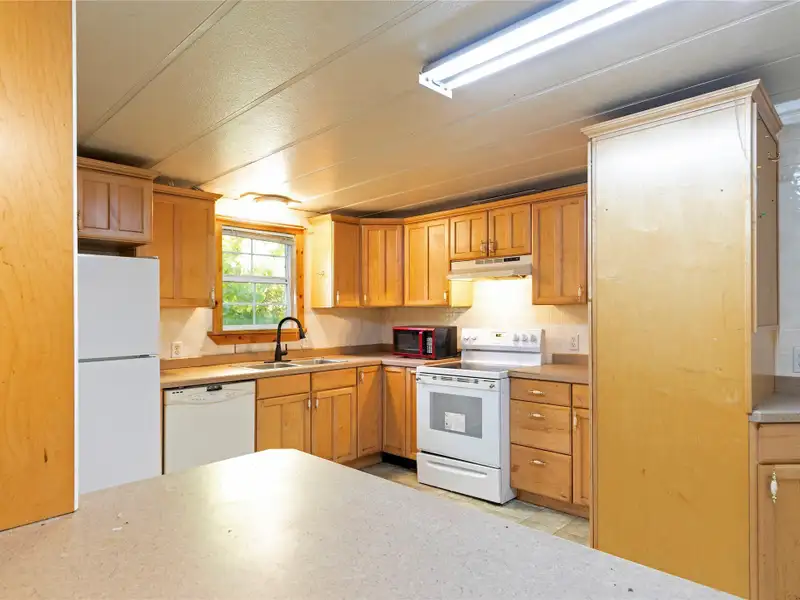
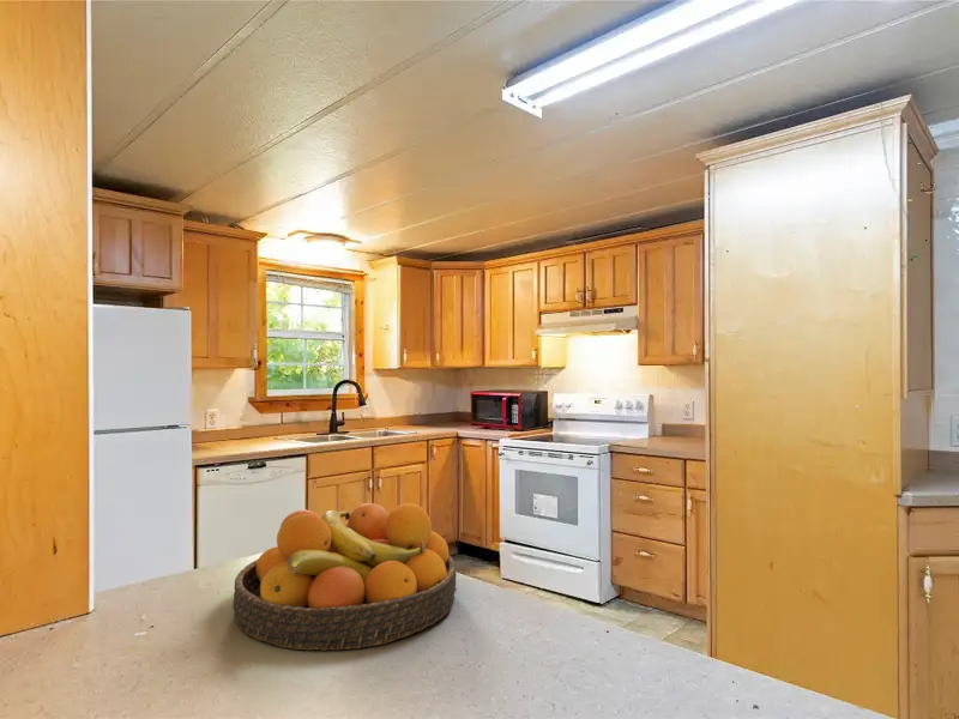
+ fruit bowl [231,502,458,652]
